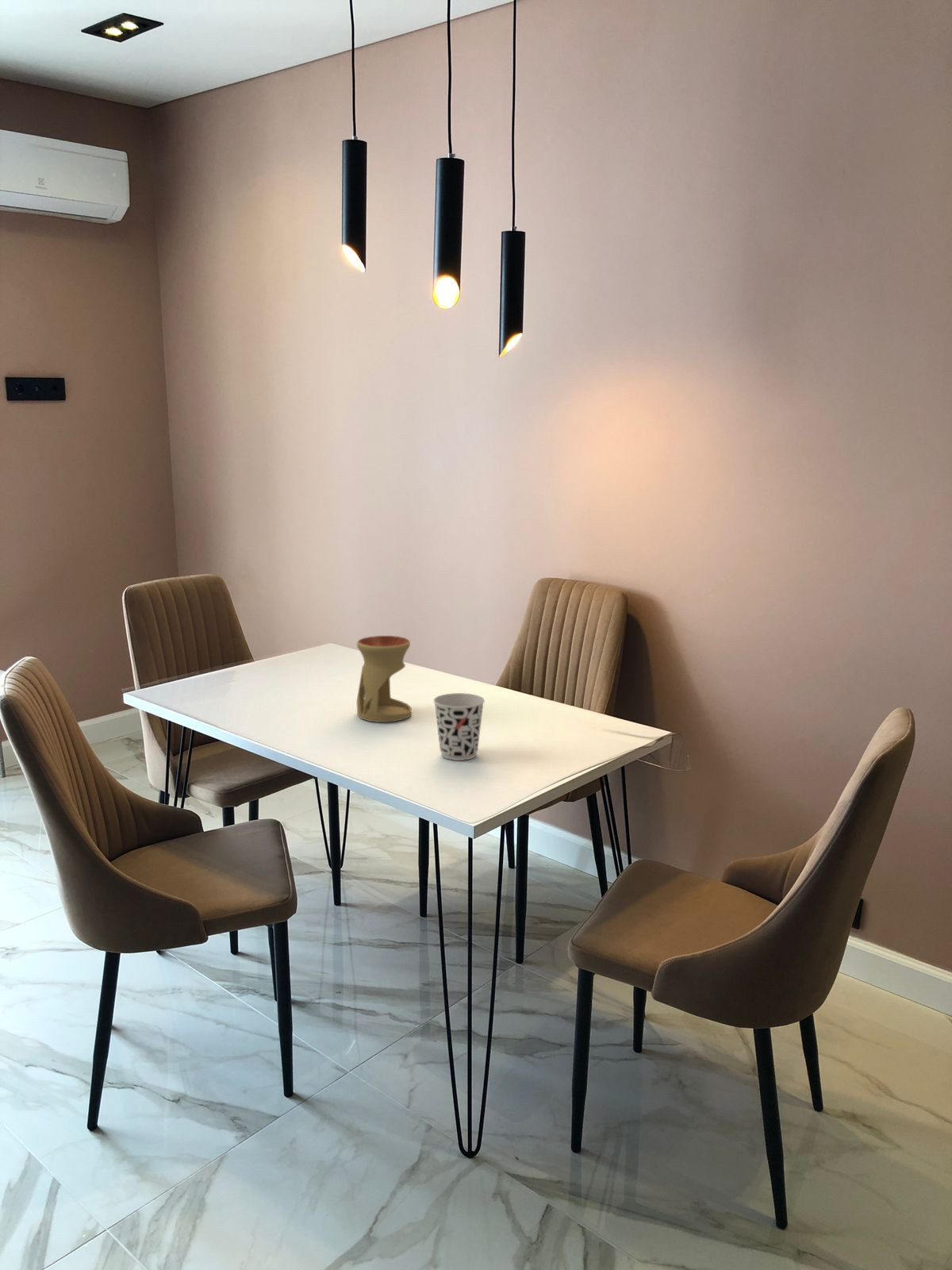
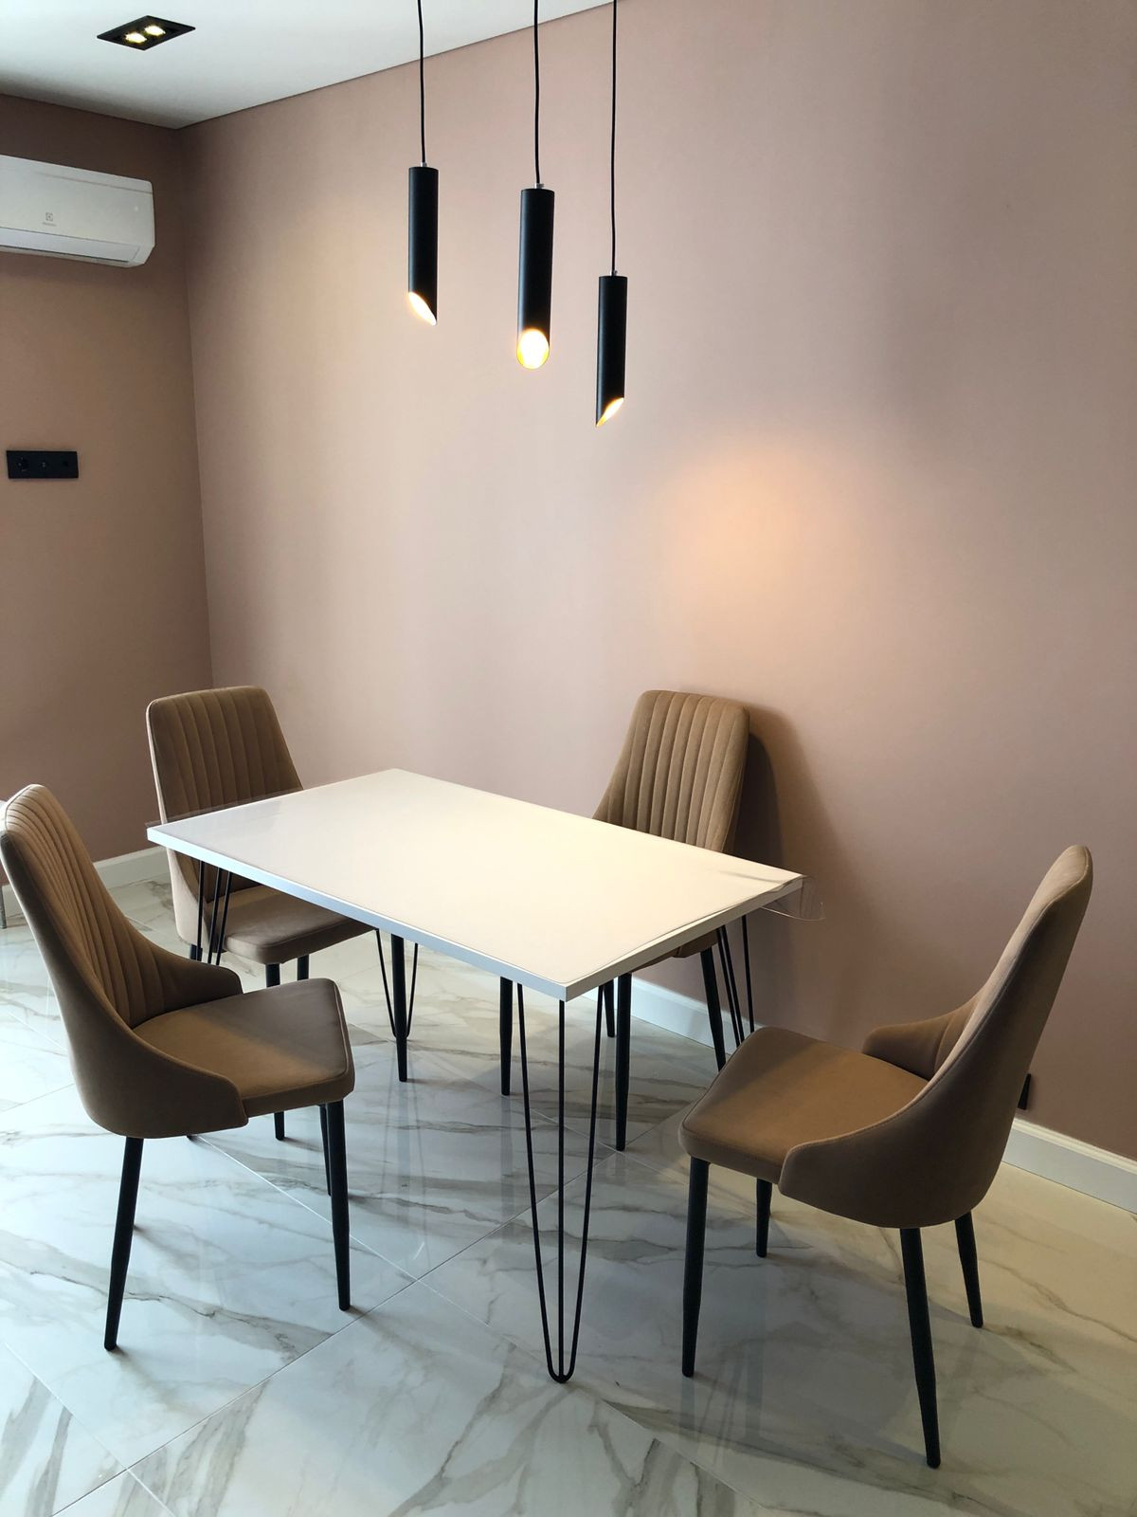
- oil burner [355,635,413,723]
- cup [432,692,486,761]
